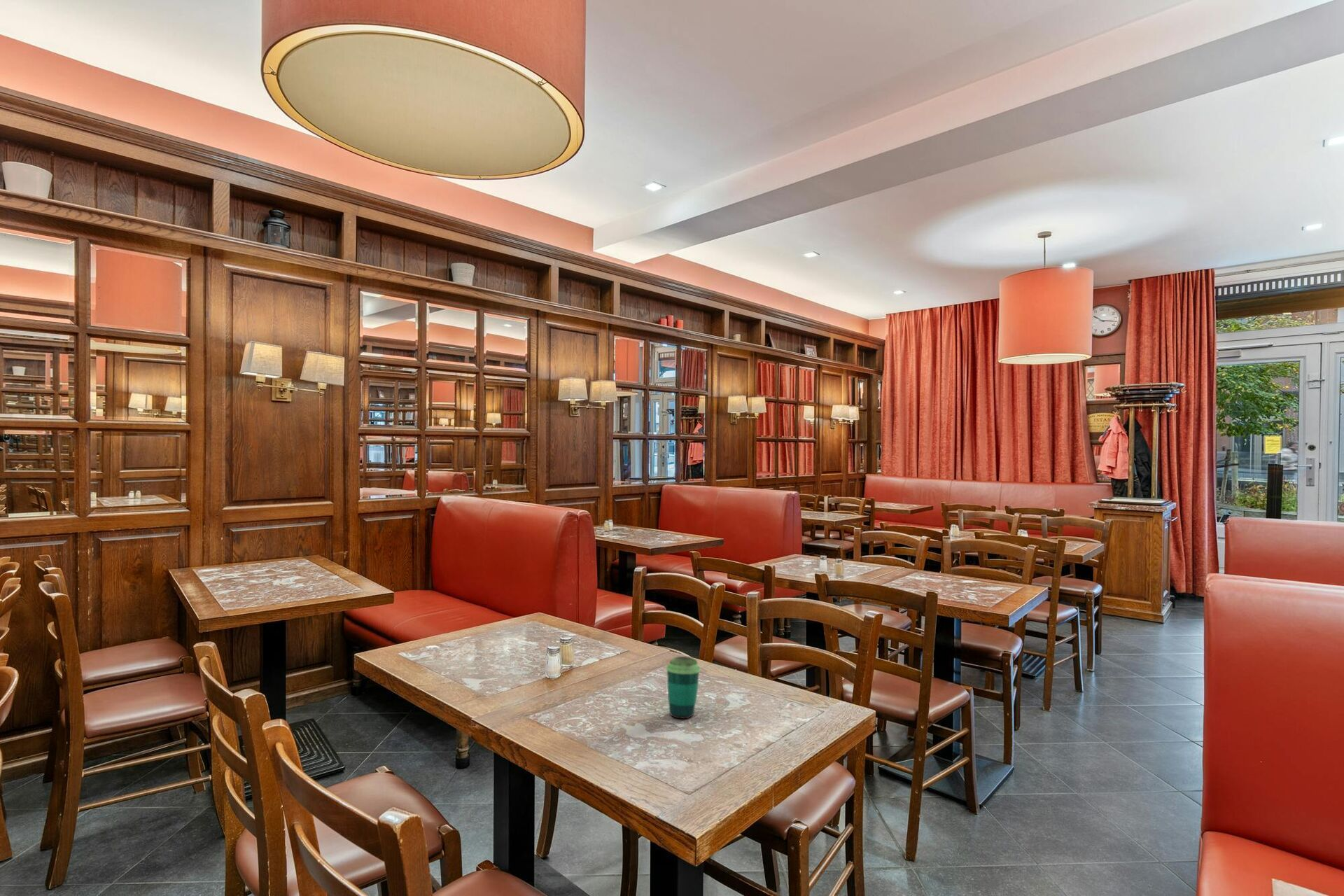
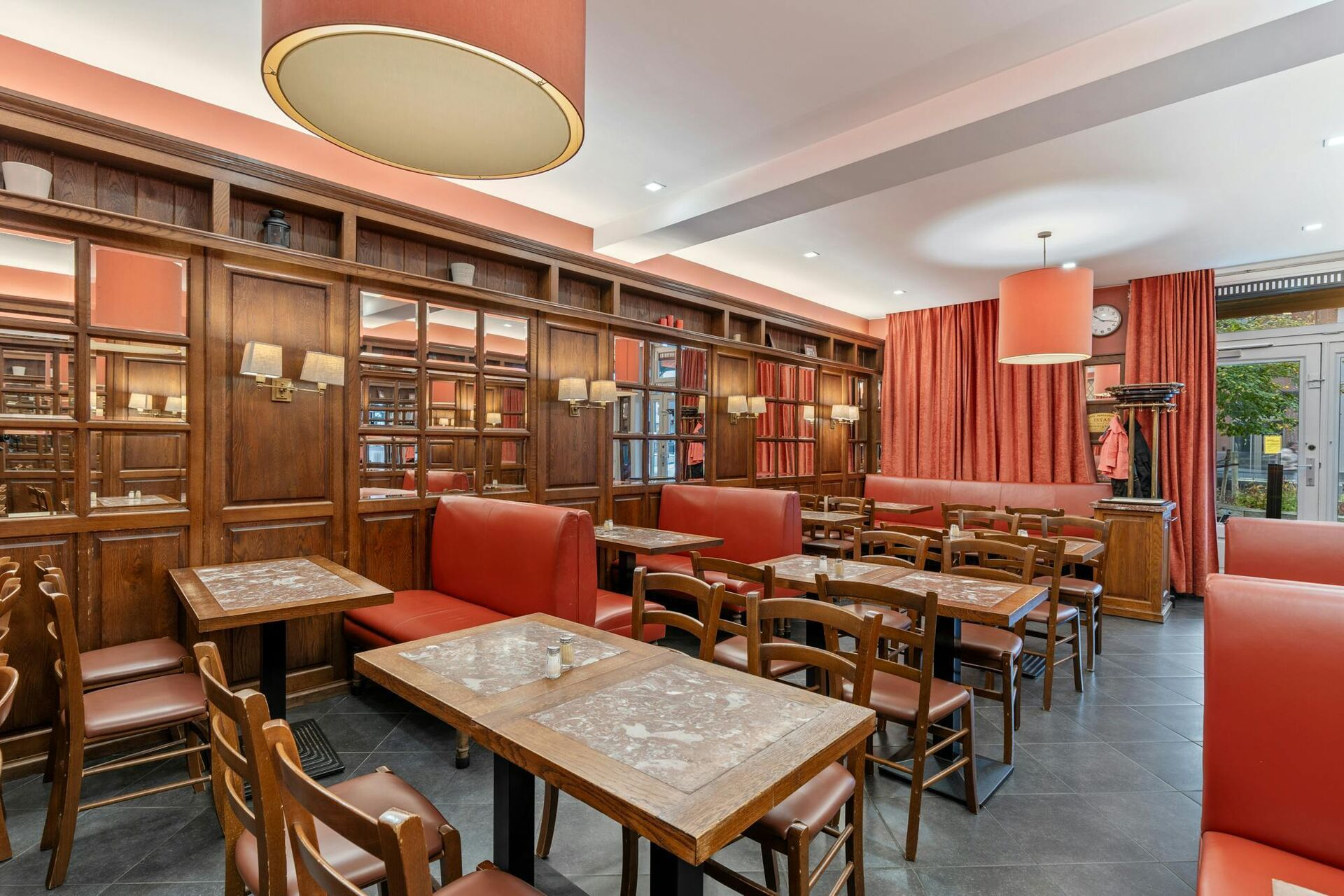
- cup [666,656,701,720]
